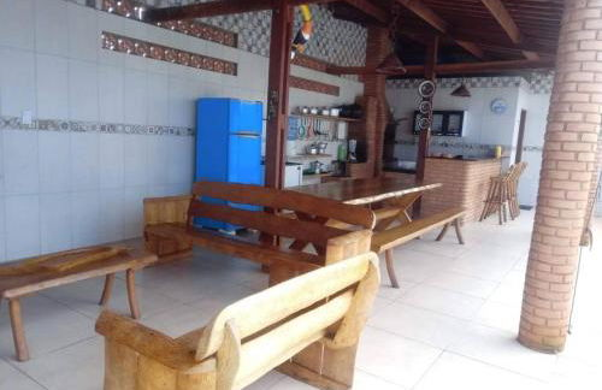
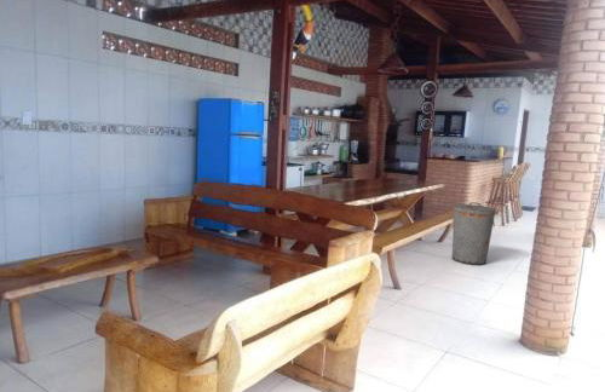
+ trash can [451,201,497,266]
